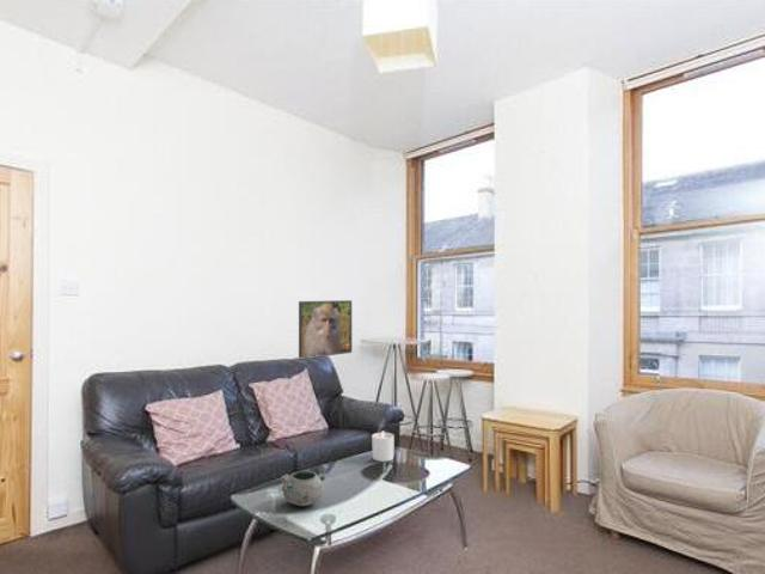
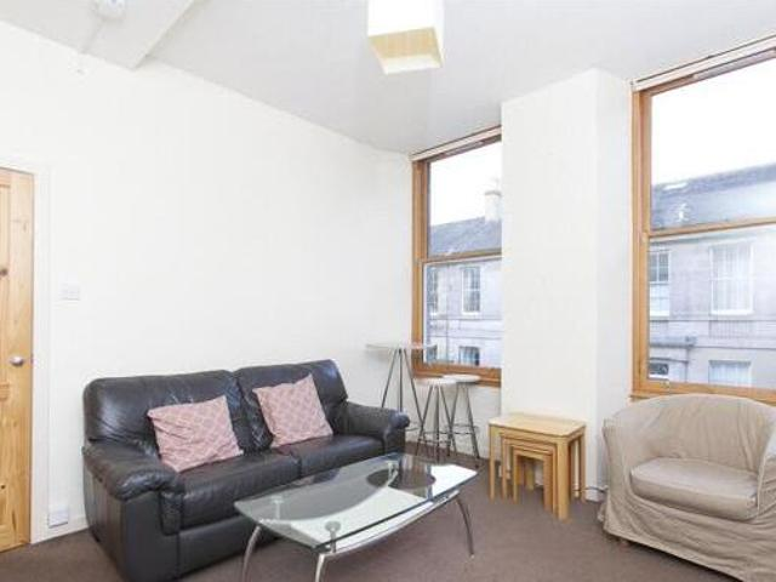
- decorative bowl [279,463,330,507]
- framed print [298,299,353,359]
- candle [371,429,396,463]
